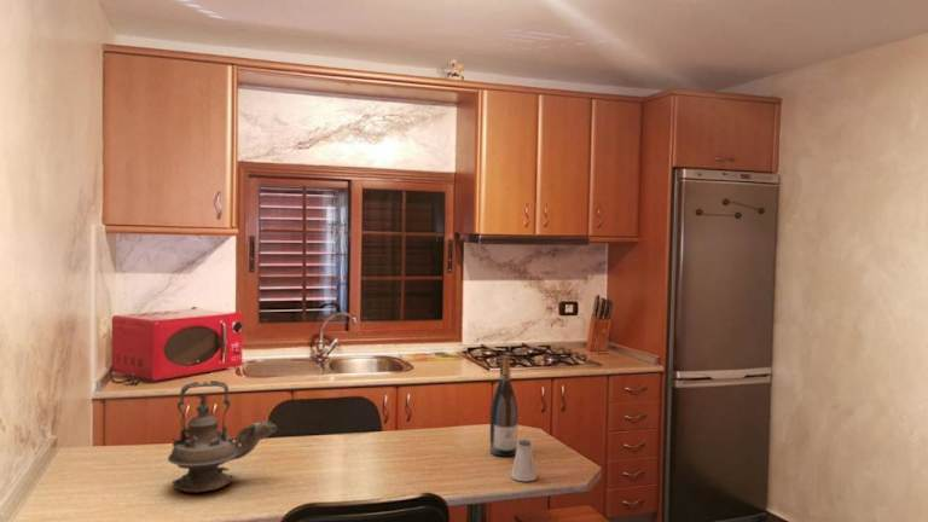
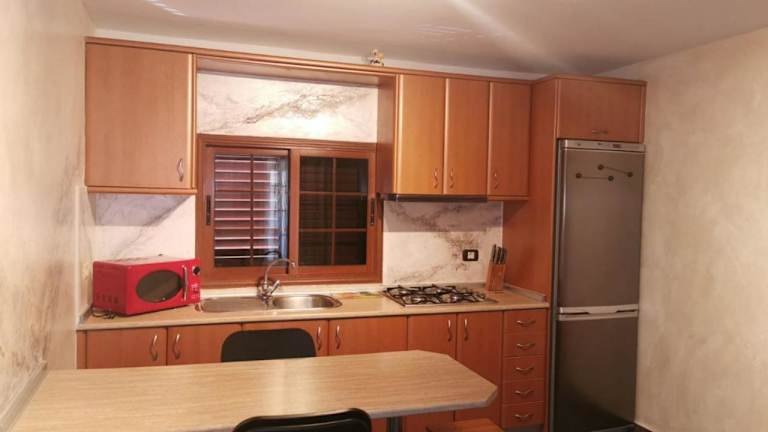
- saltshaker [510,439,538,482]
- wine bottle [489,354,520,457]
- teapot [167,379,279,494]
